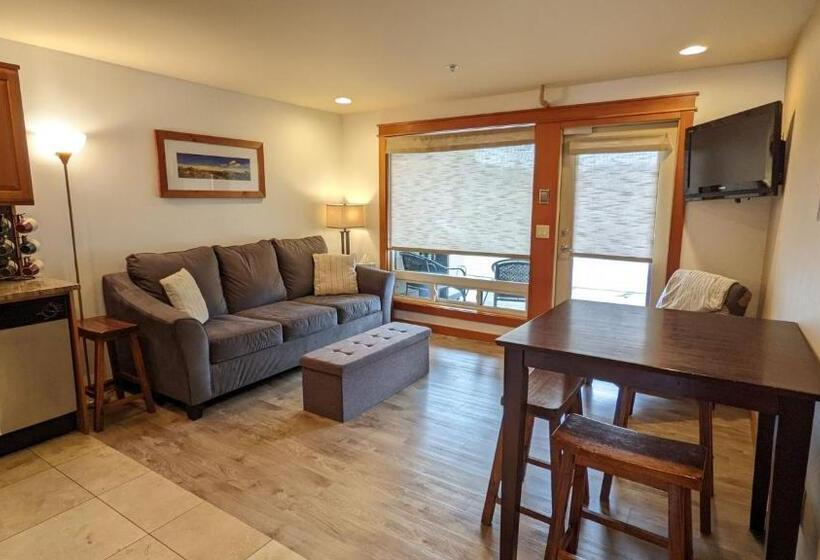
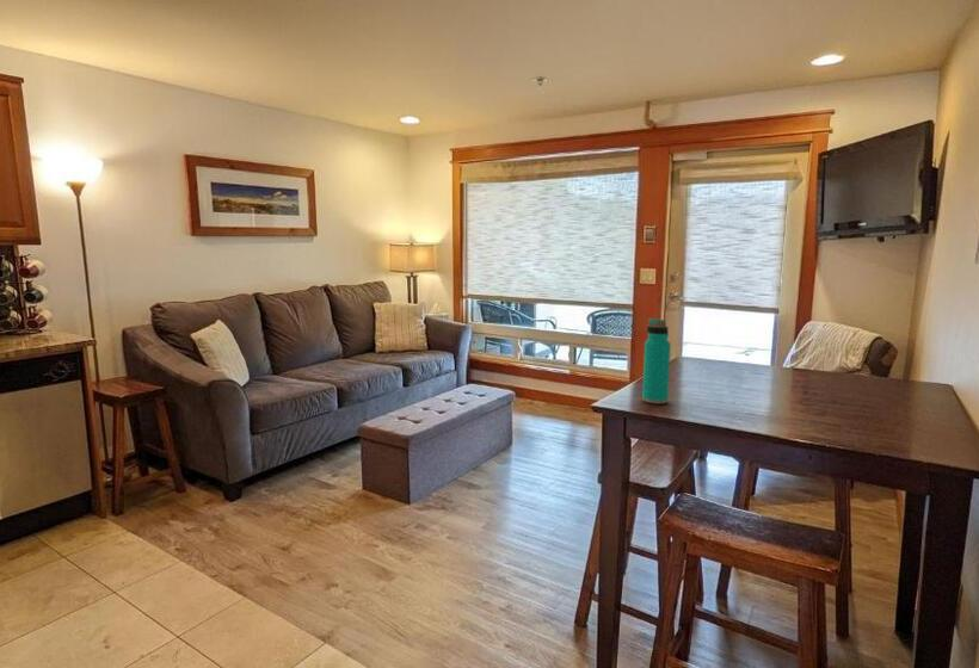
+ water bottle [641,317,672,404]
